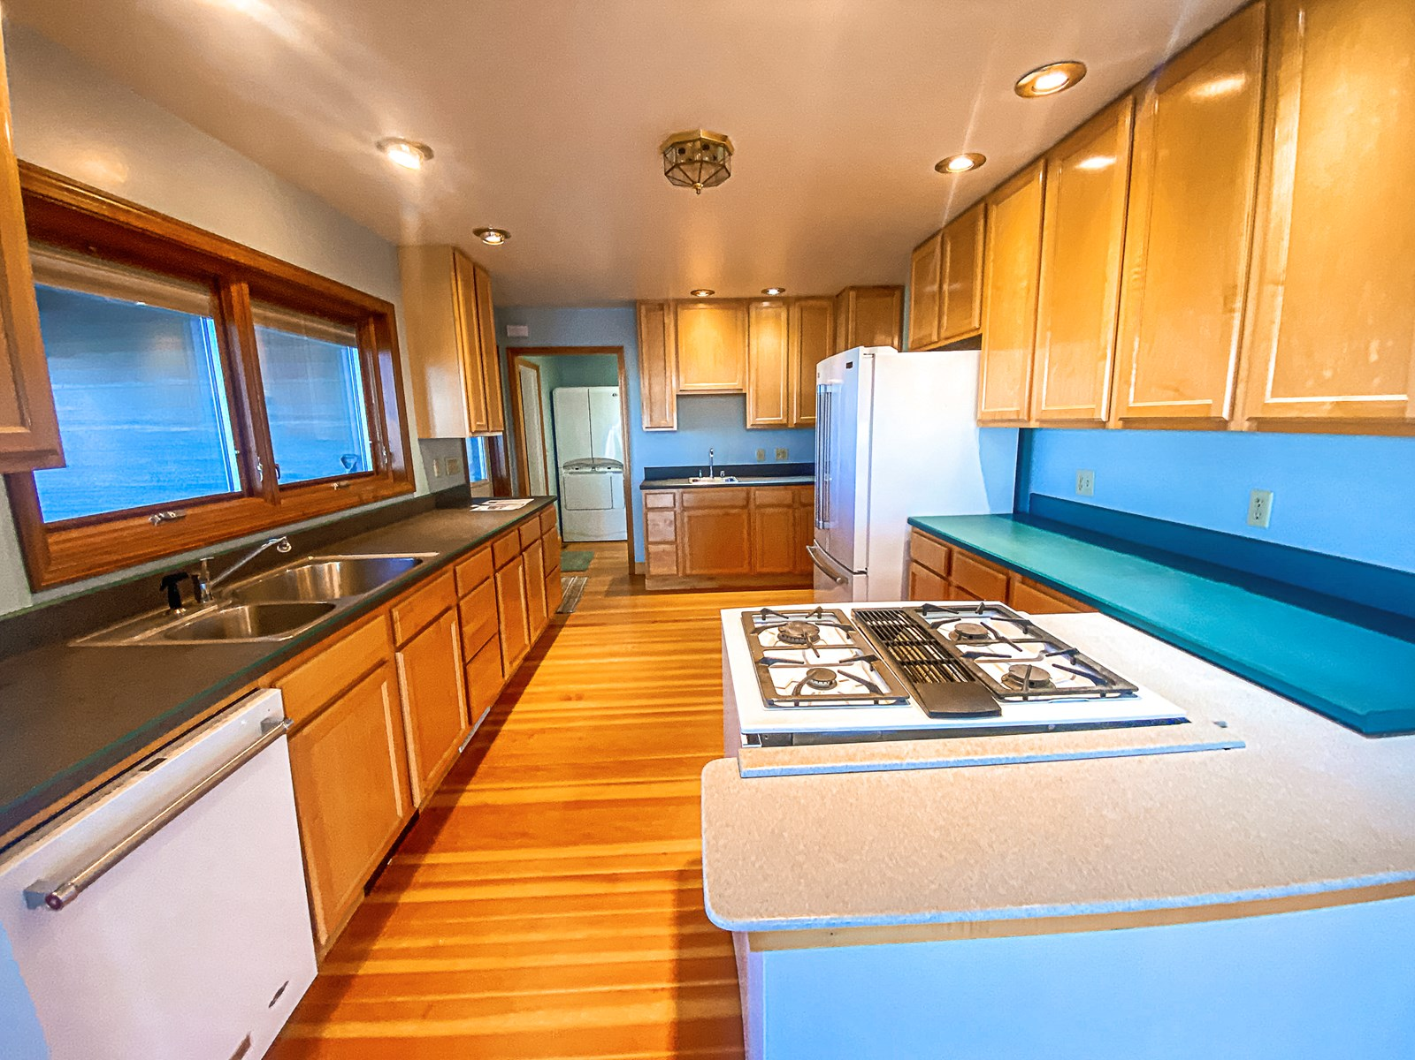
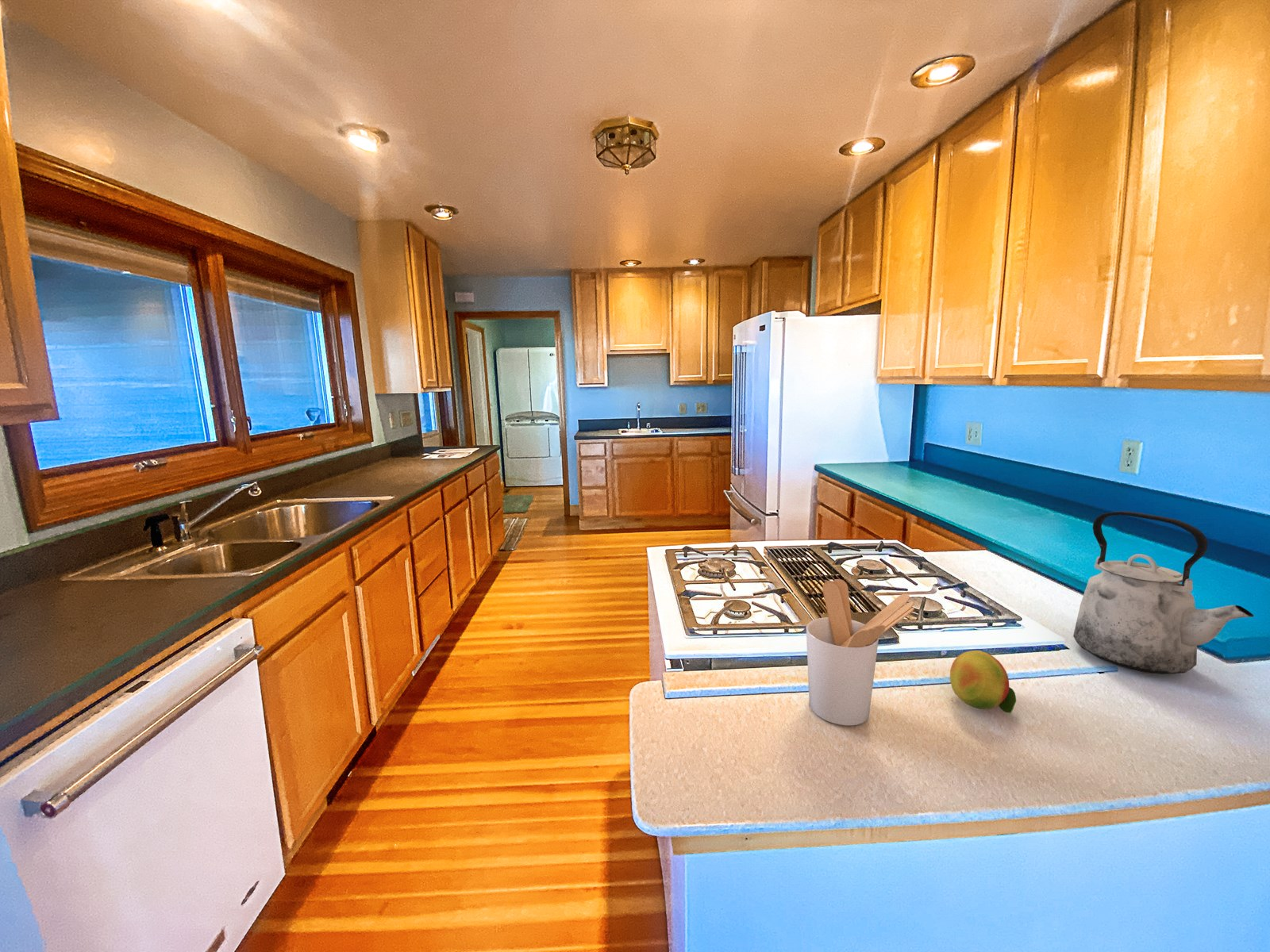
+ kettle [1072,511,1254,675]
+ utensil holder [806,578,915,727]
+ fruit [949,650,1017,713]
